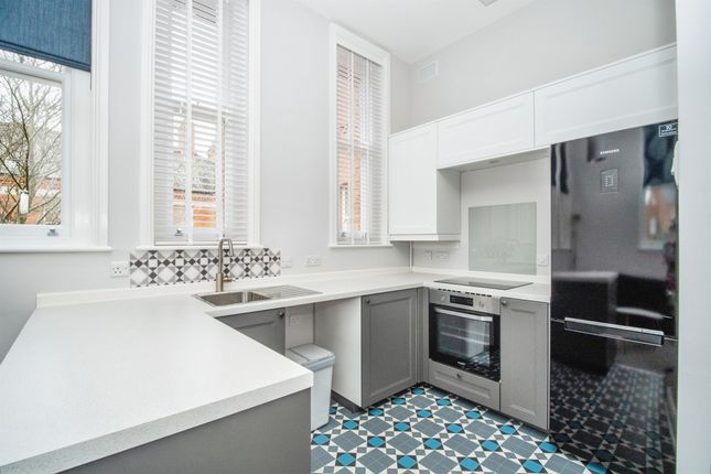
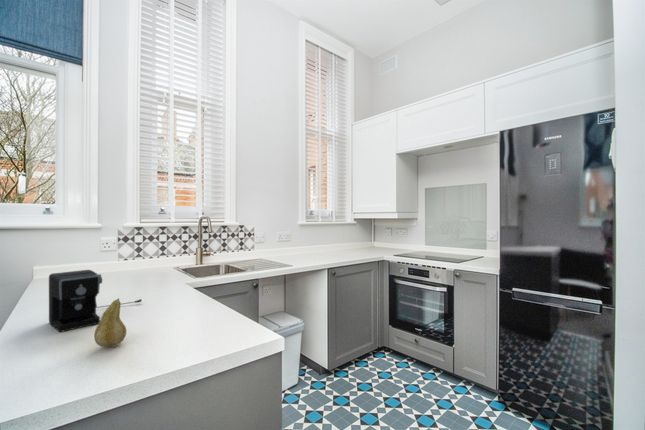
+ fruit [93,298,127,348]
+ coffee maker [48,269,143,333]
